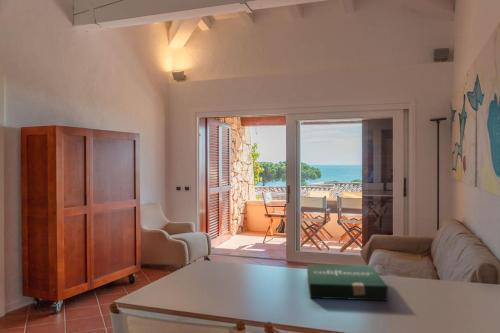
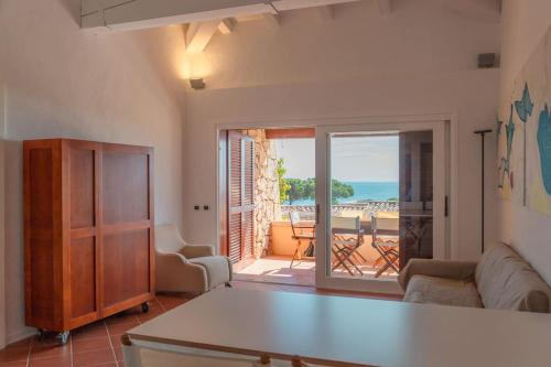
- pizza box [306,263,389,302]
